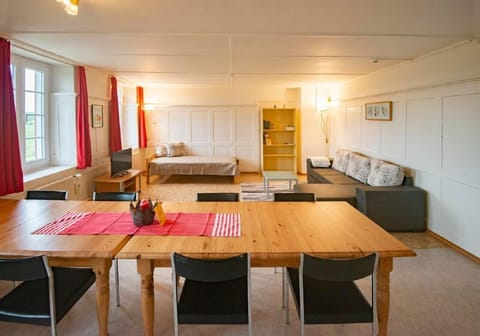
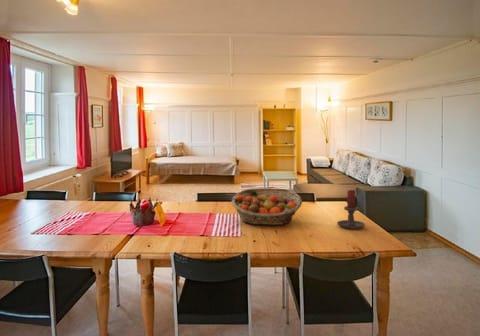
+ candle holder [336,189,366,230]
+ fruit basket [231,187,303,226]
